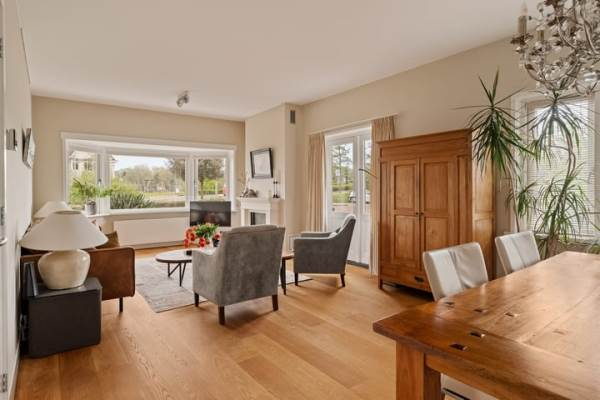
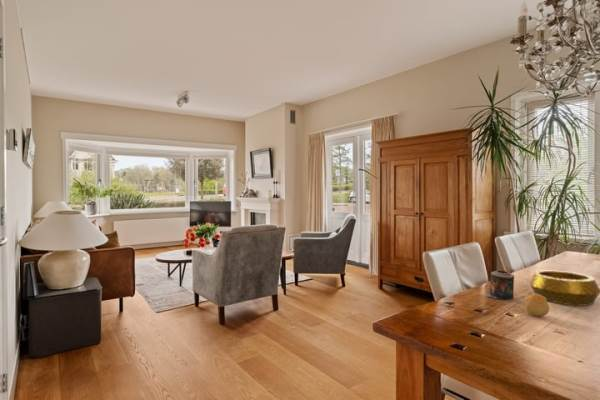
+ decorative bowl [529,270,600,307]
+ candle [485,269,515,300]
+ fruit [524,293,550,317]
